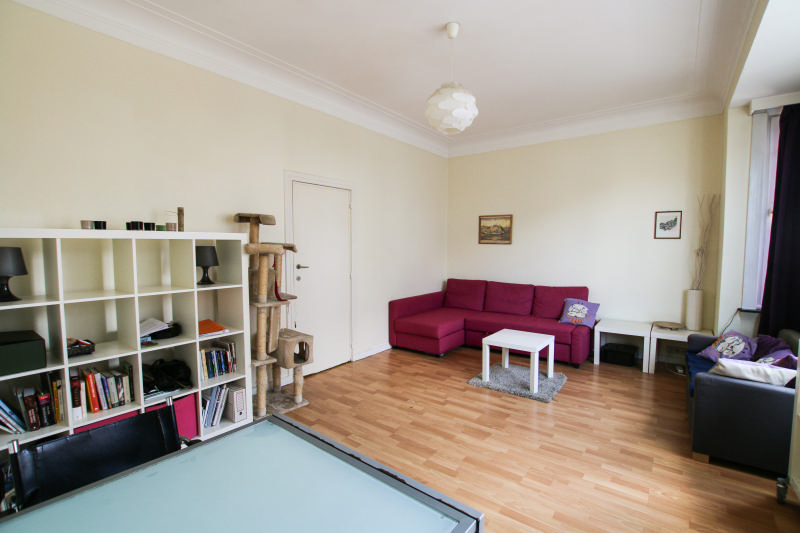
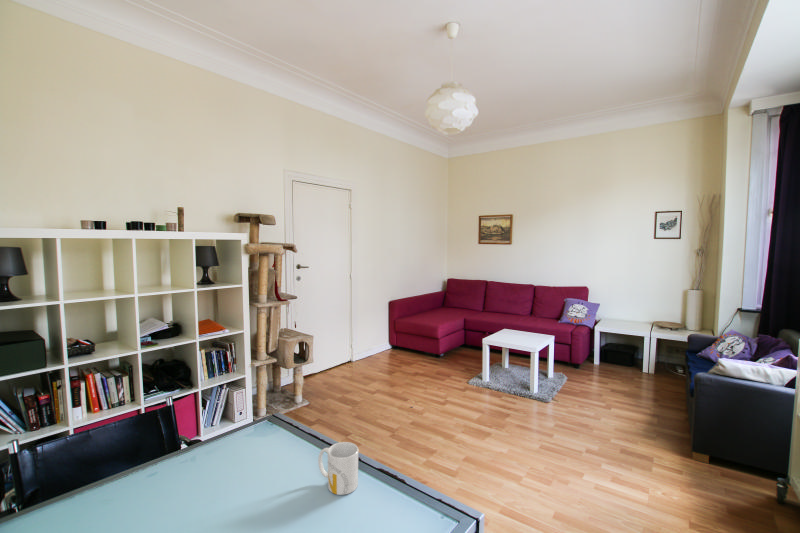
+ mug [317,441,359,496]
